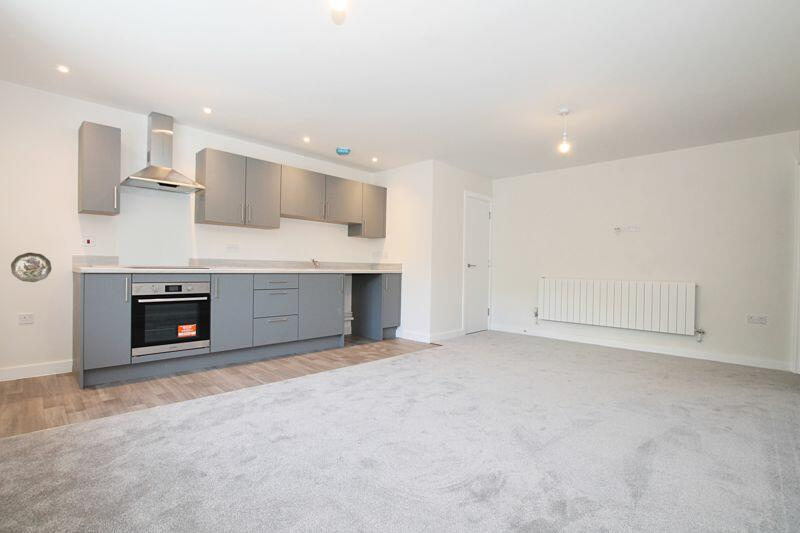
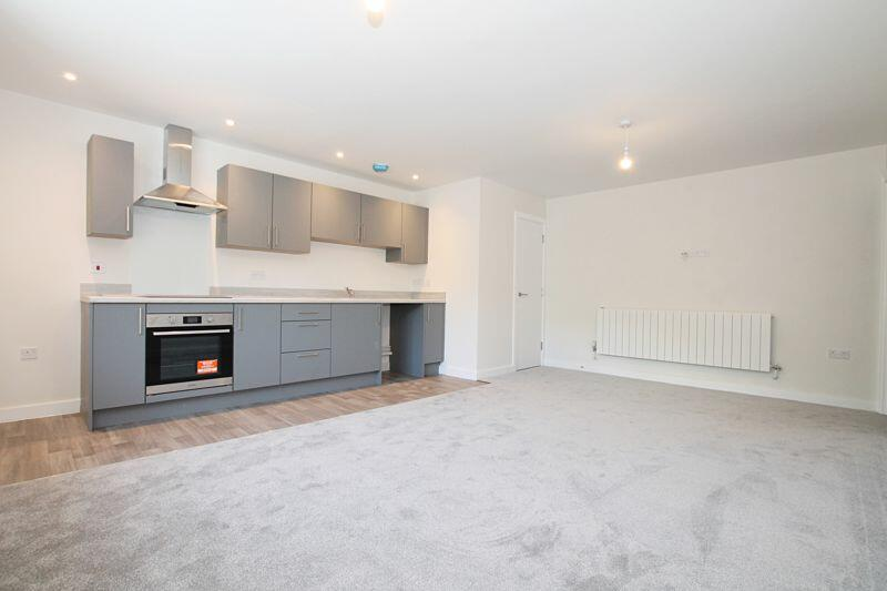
- decorative plate [10,252,52,283]
